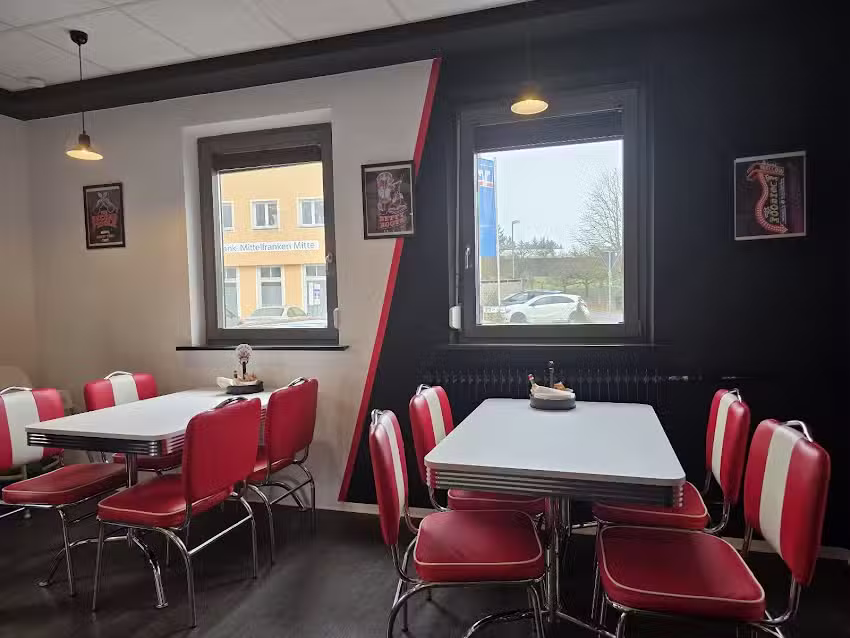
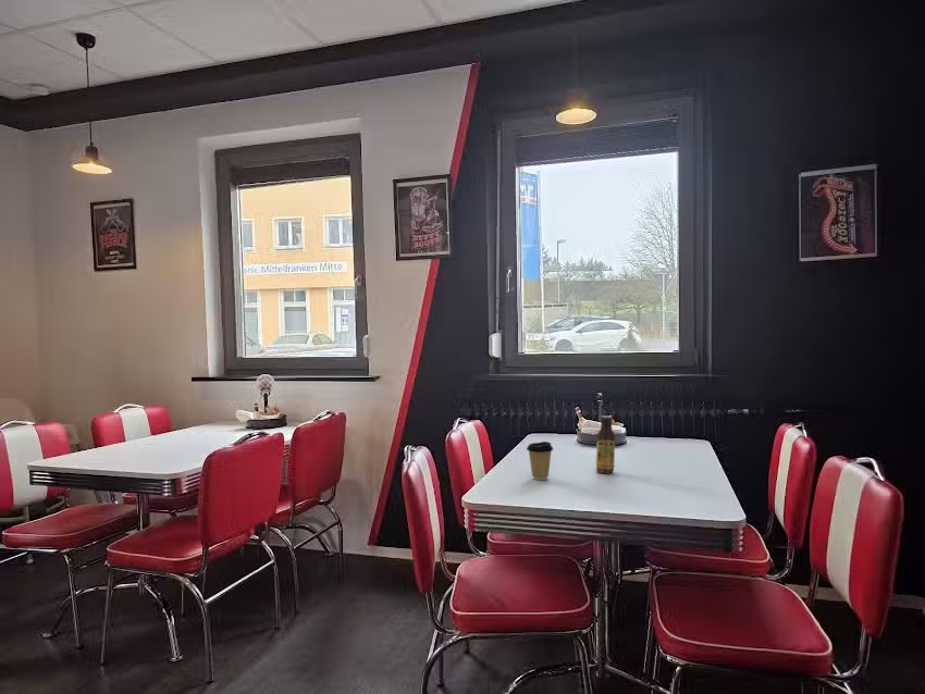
+ sauce bottle [595,414,616,474]
+ coffee cup [526,441,554,481]
